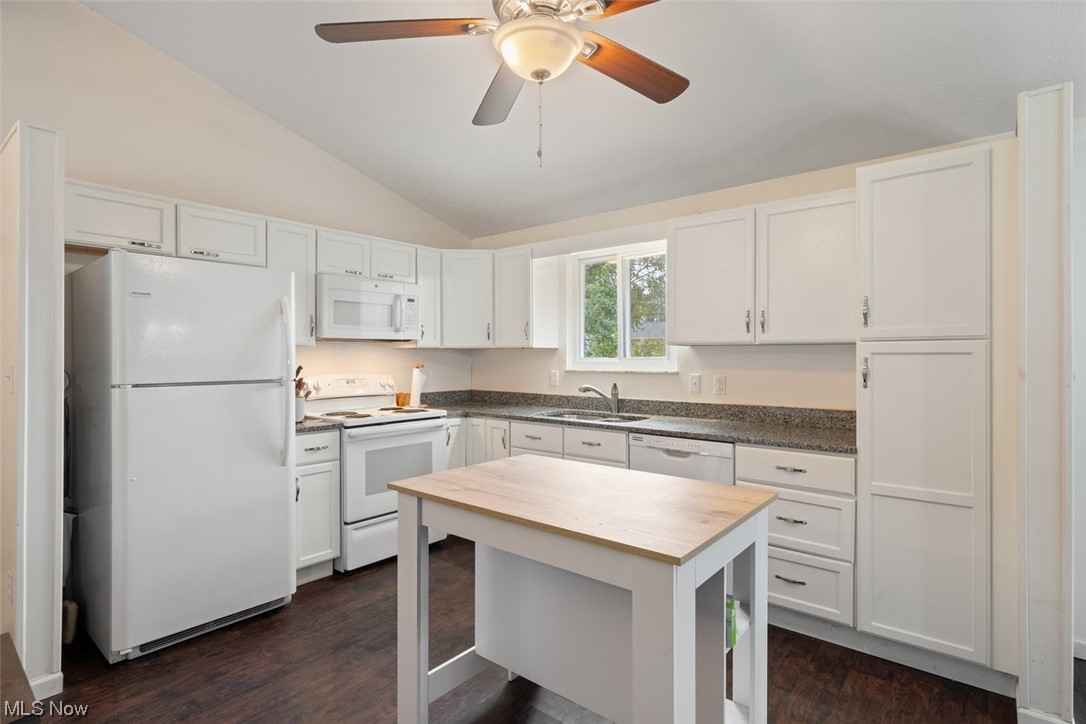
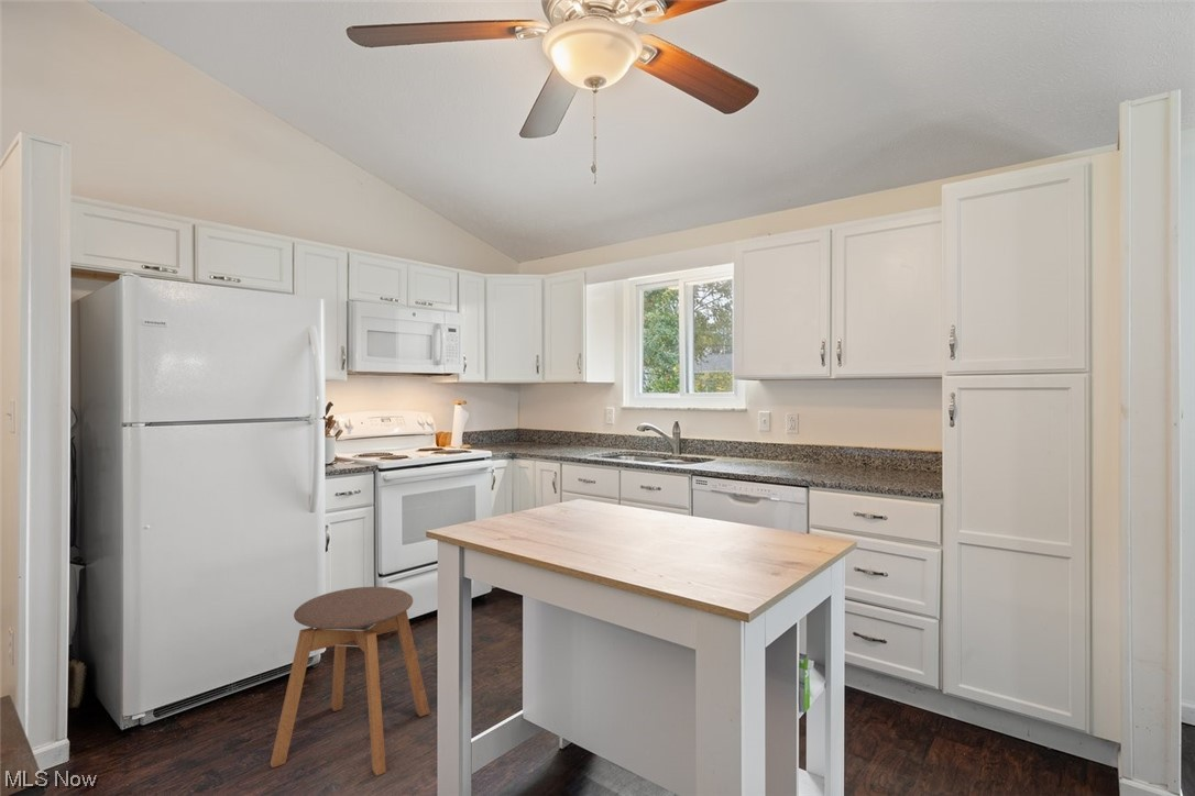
+ stool [270,586,431,777]
